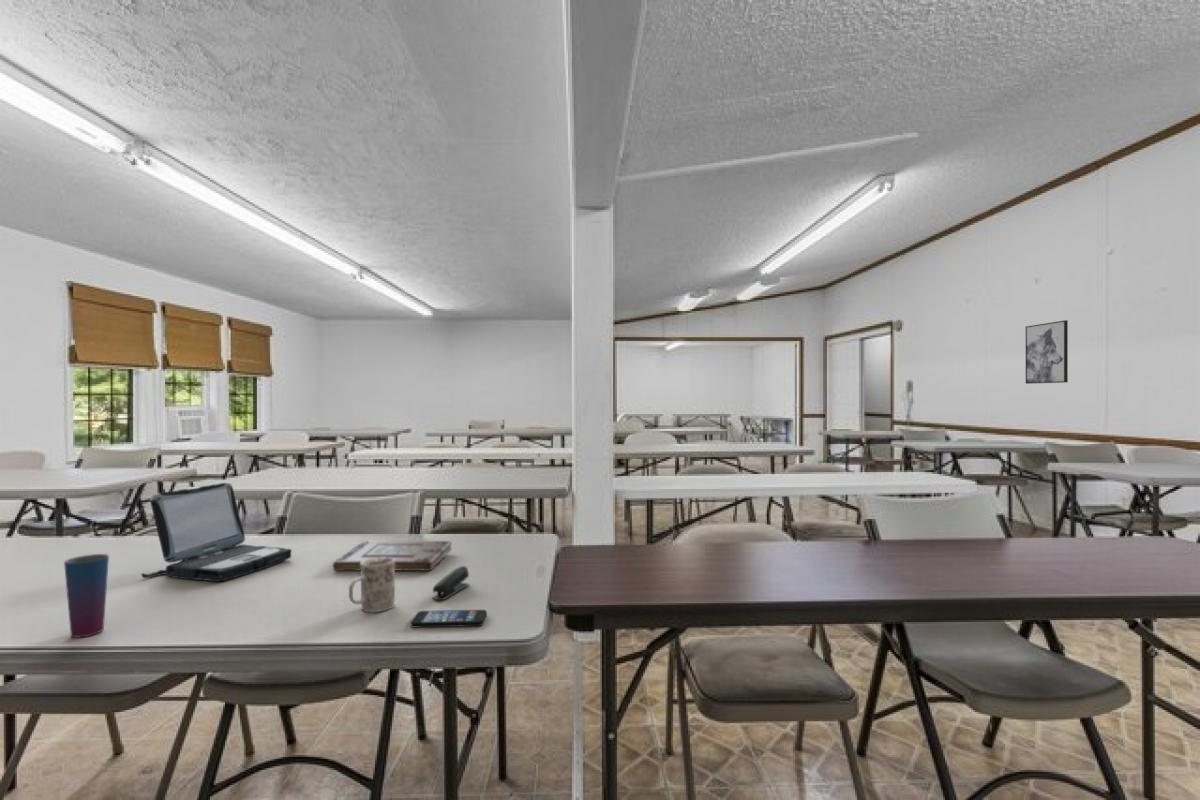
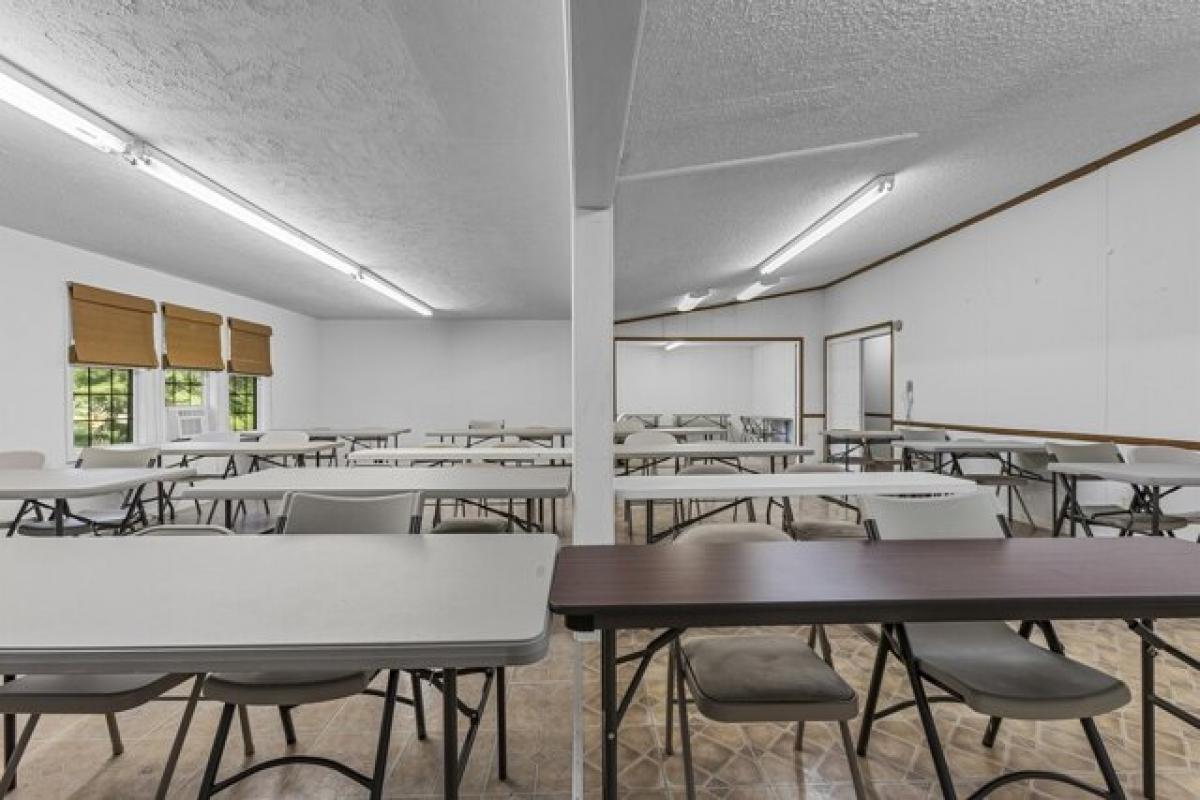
- book [331,539,453,572]
- wall art [1025,319,1069,385]
- stapler [431,565,471,601]
- laptop [141,482,293,582]
- smartphone [410,609,488,628]
- mug [348,557,396,613]
- cup [63,553,110,638]
